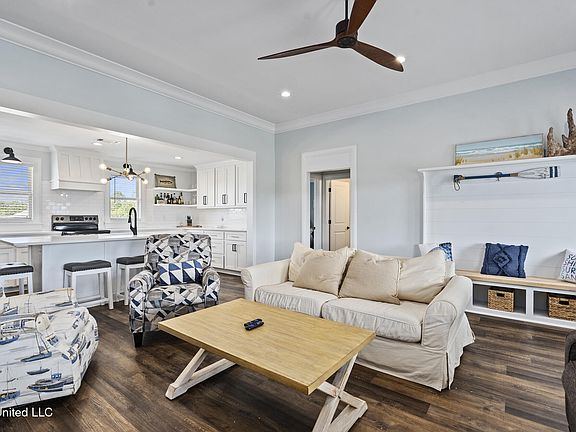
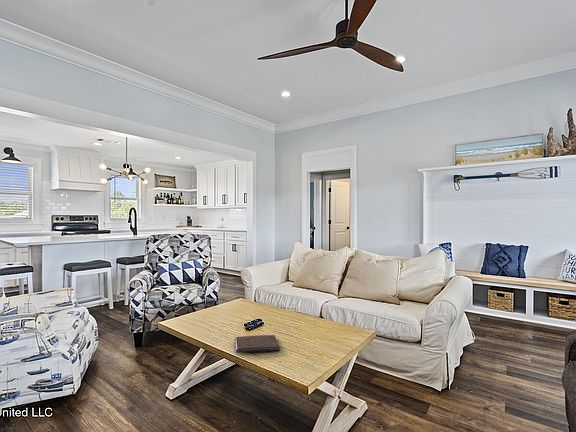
+ book [234,334,281,354]
